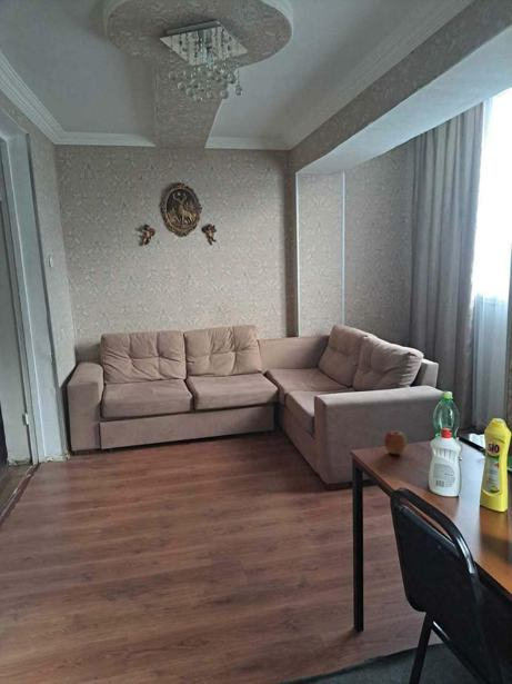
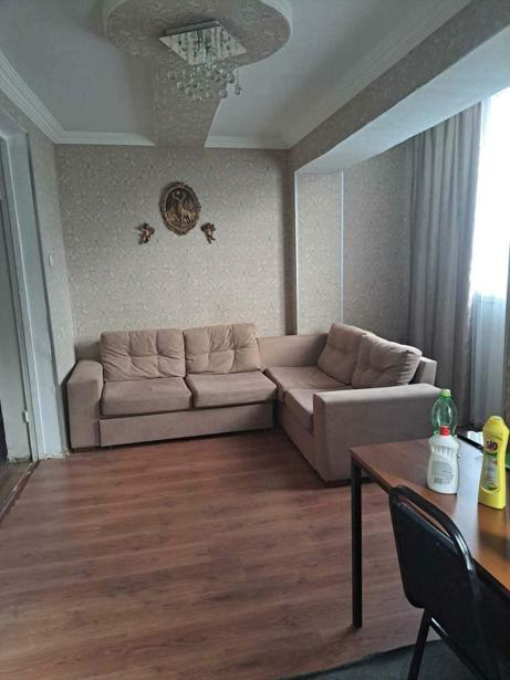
- apple [383,429,408,456]
